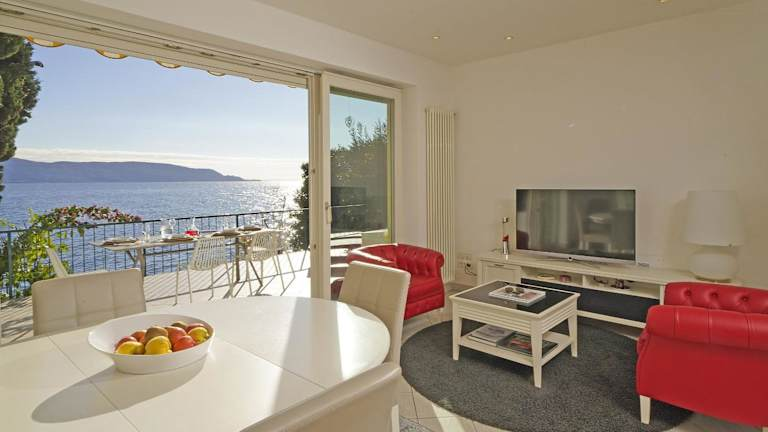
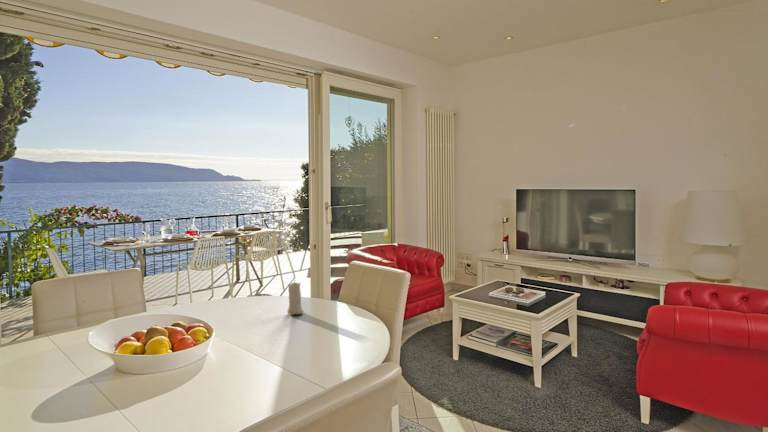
+ candle [286,280,305,315]
